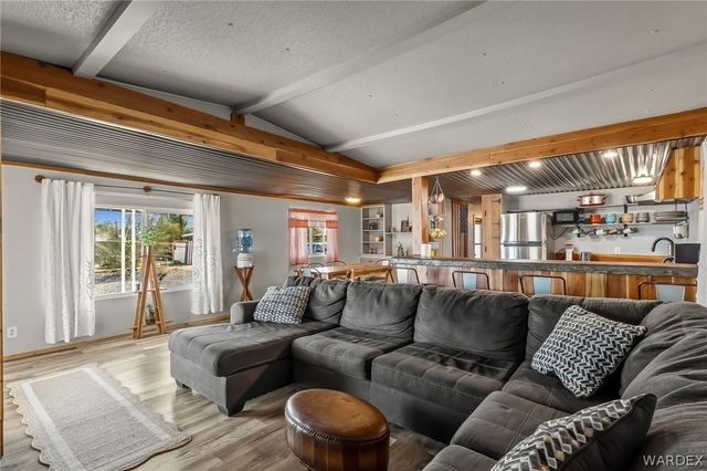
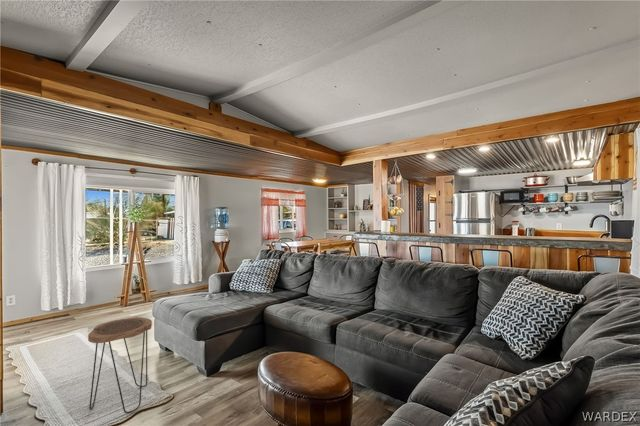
+ side table [87,316,153,414]
